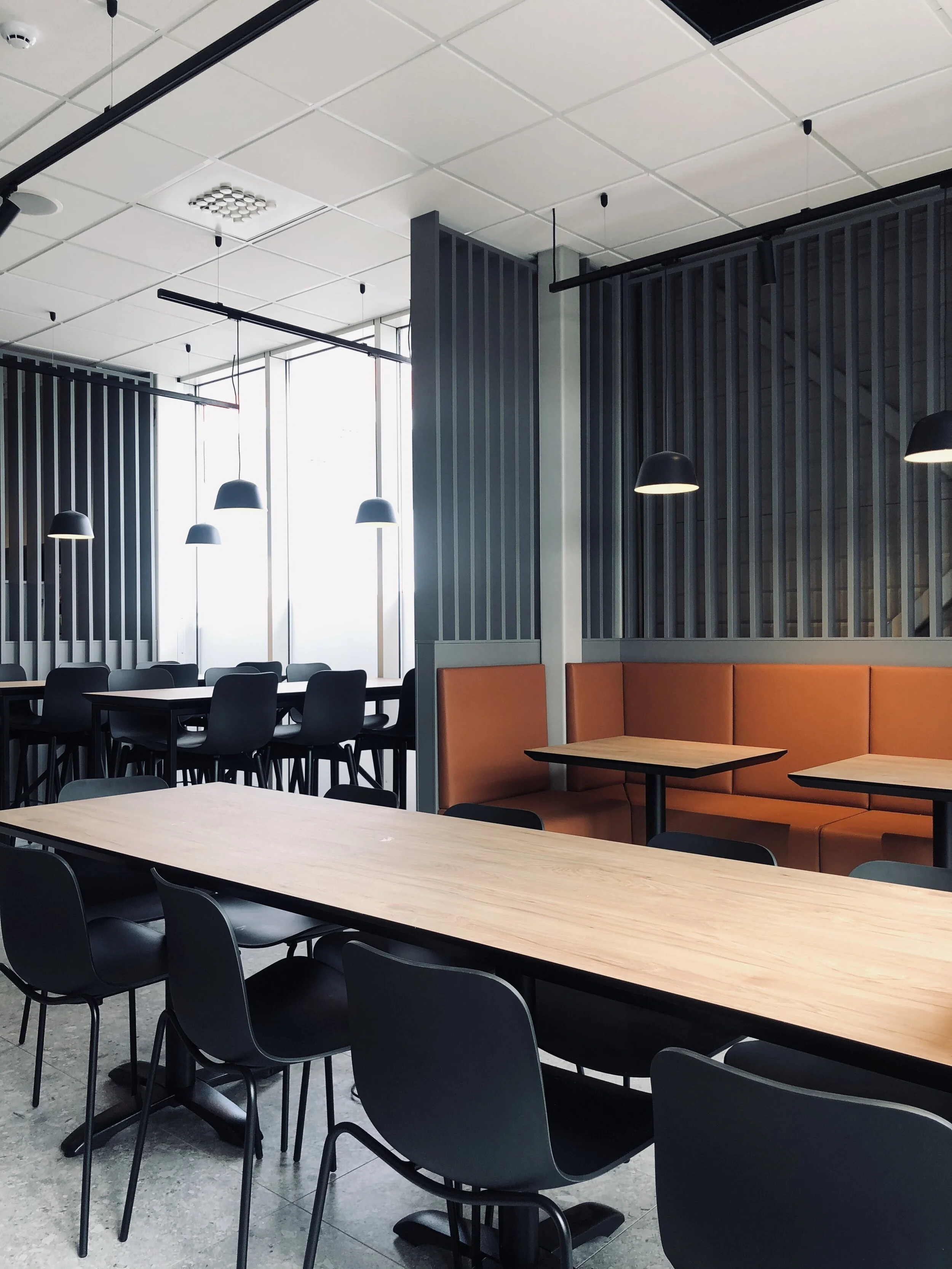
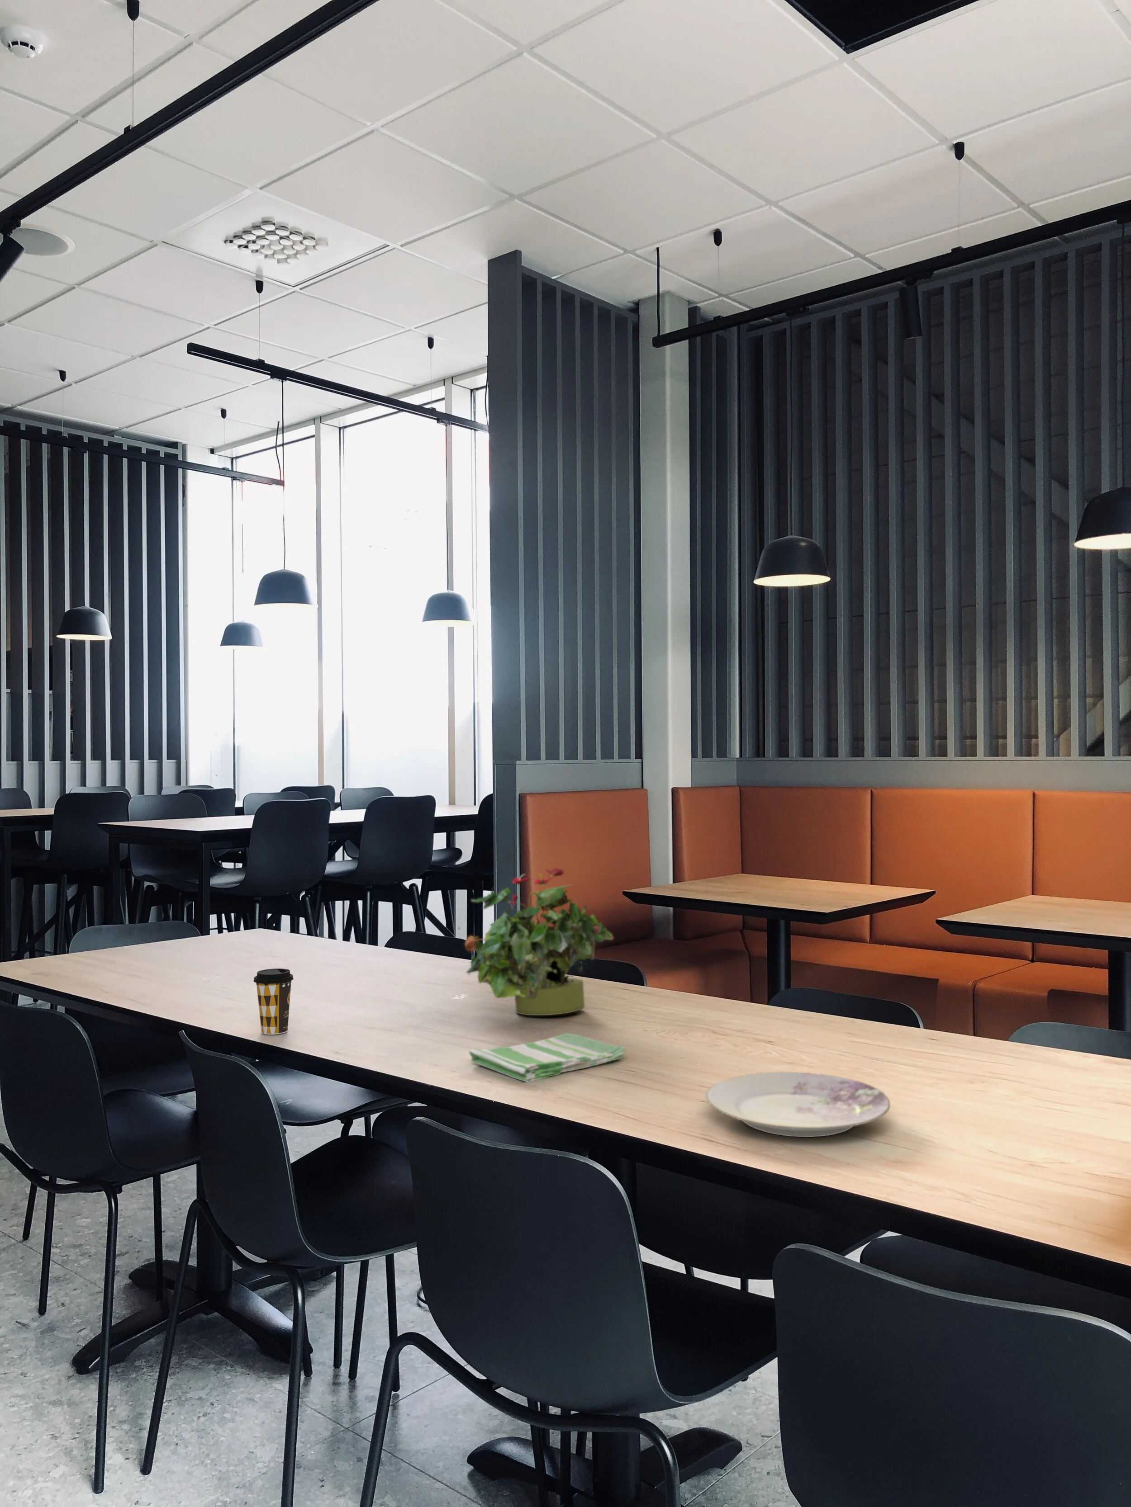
+ coffee cup [253,968,295,1036]
+ potted plant [465,867,615,1017]
+ plate [704,1071,891,1138]
+ dish towel [468,1033,626,1082]
